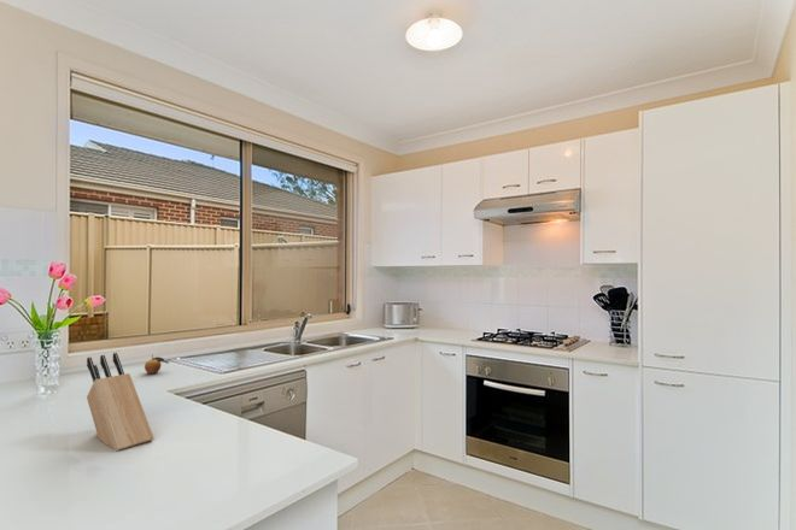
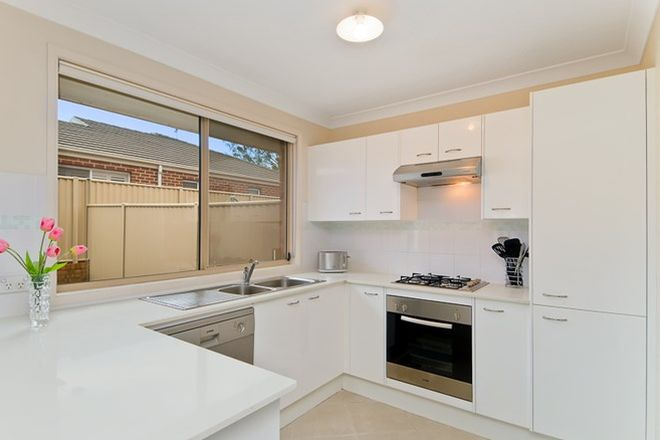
- fruit [144,353,170,375]
- knife block [86,352,156,452]
